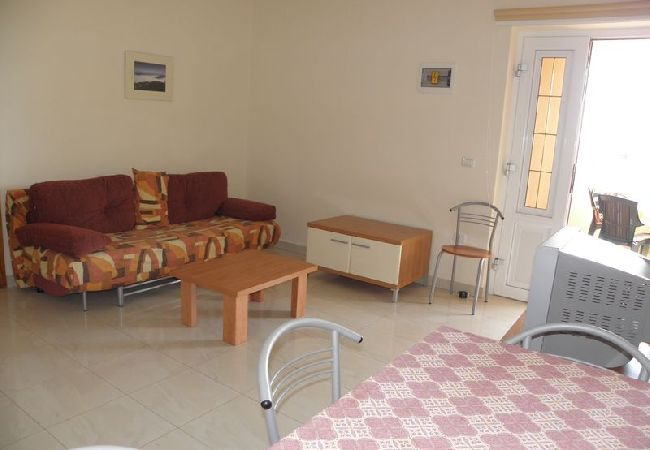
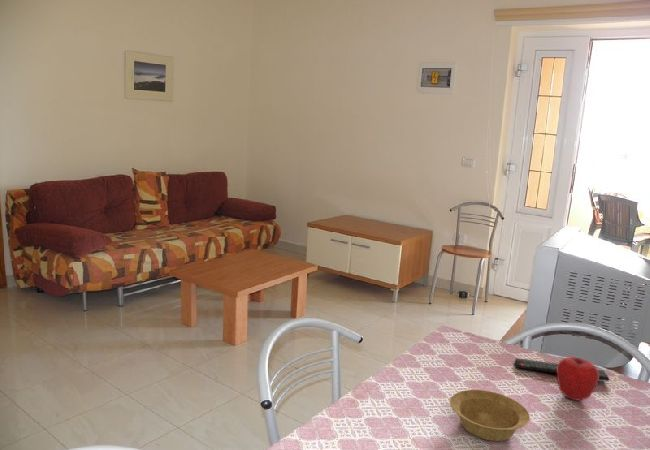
+ remote control [514,357,610,382]
+ apple [556,356,599,402]
+ bowl [449,389,531,442]
